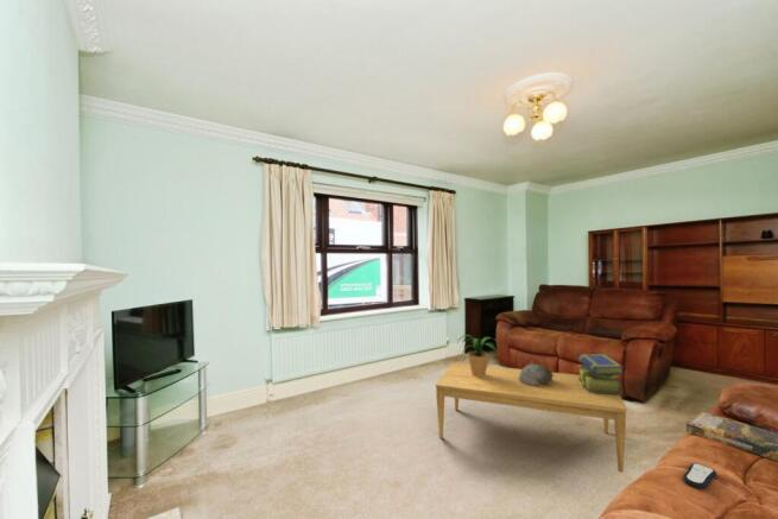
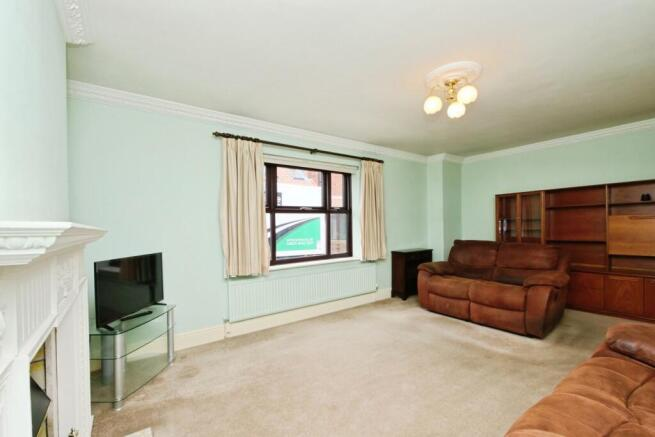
- potted plant [456,334,500,376]
- remote control [682,462,717,489]
- coffee table [435,361,628,474]
- stack of books [577,353,625,395]
- book [685,411,778,462]
- decorative bowl [519,362,554,387]
